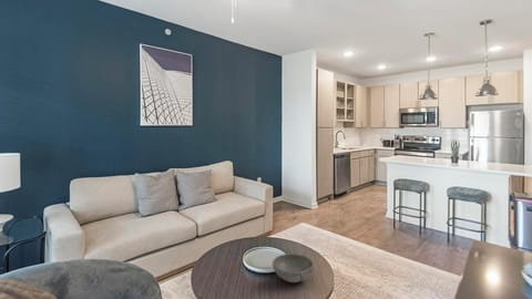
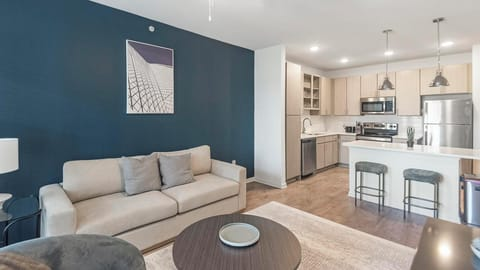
- bowl [272,252,316,283]
